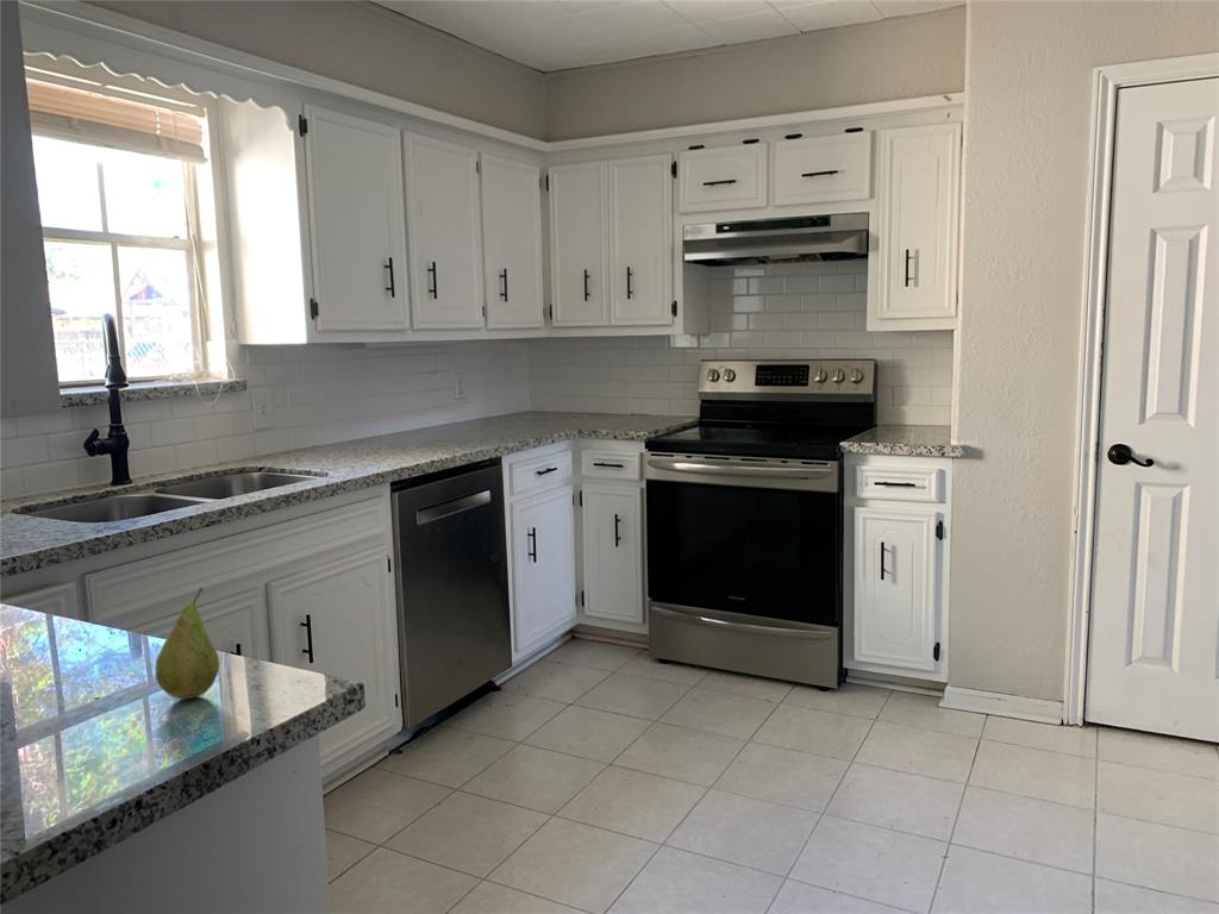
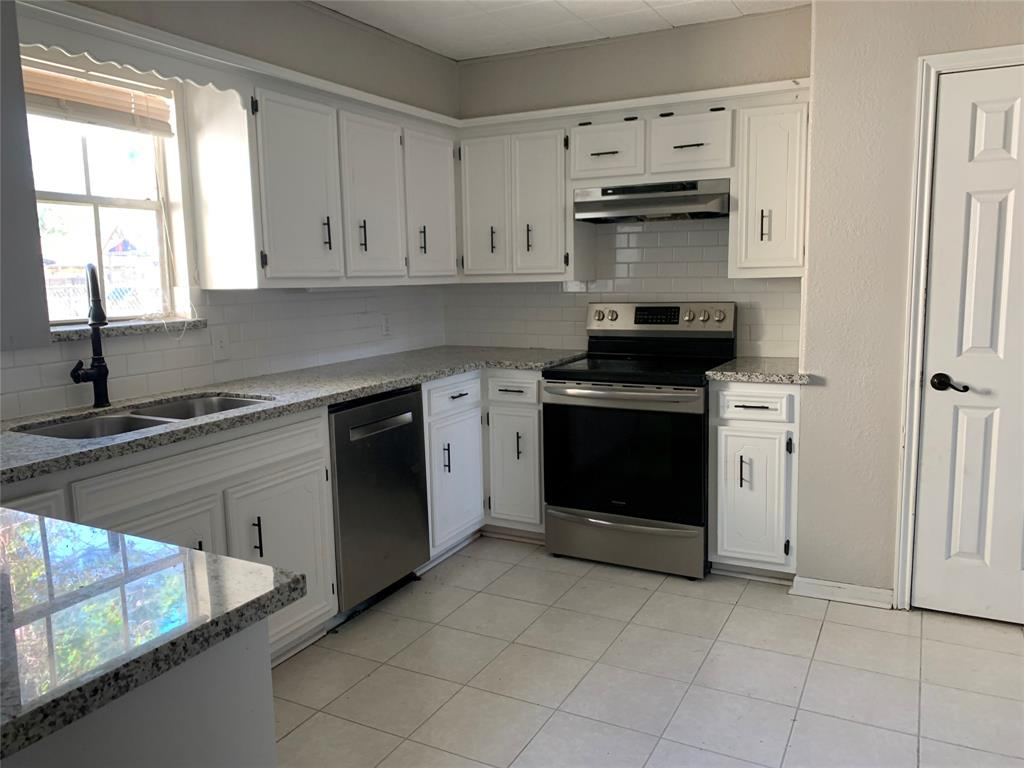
- fruit [155,587,220,700]
